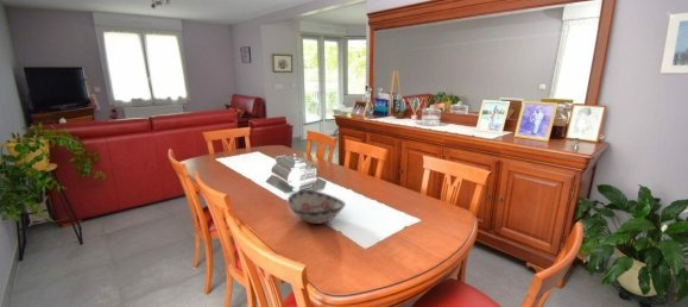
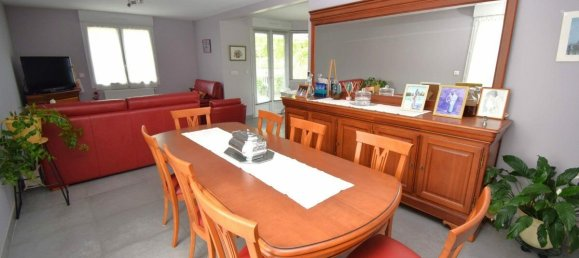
- decorative bowl [286,189,347,225]
